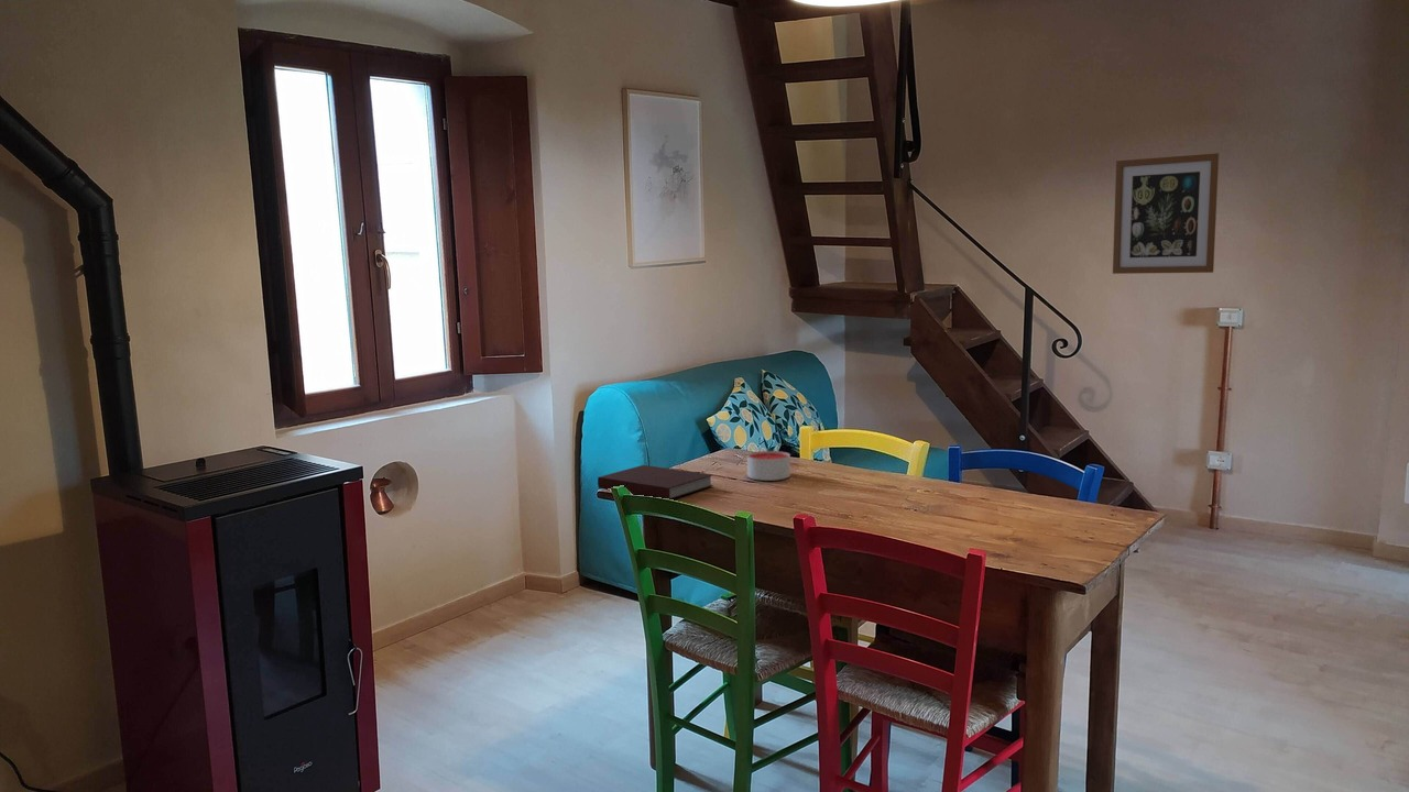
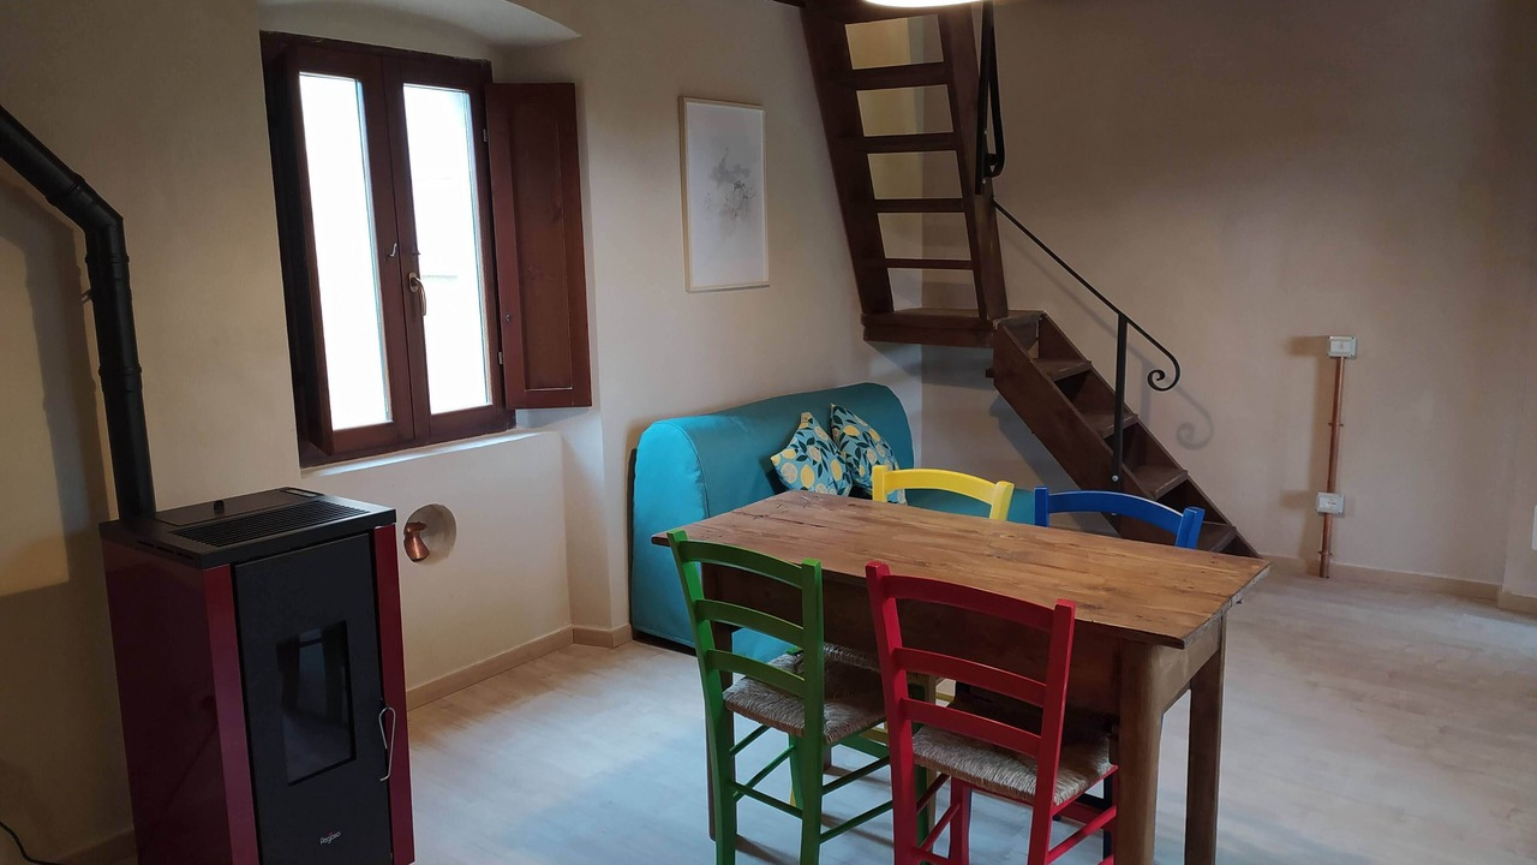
- notebook [597,464,714,501]
- wall art [1112,152,1220,275]
- candle [746,450,791,482]
